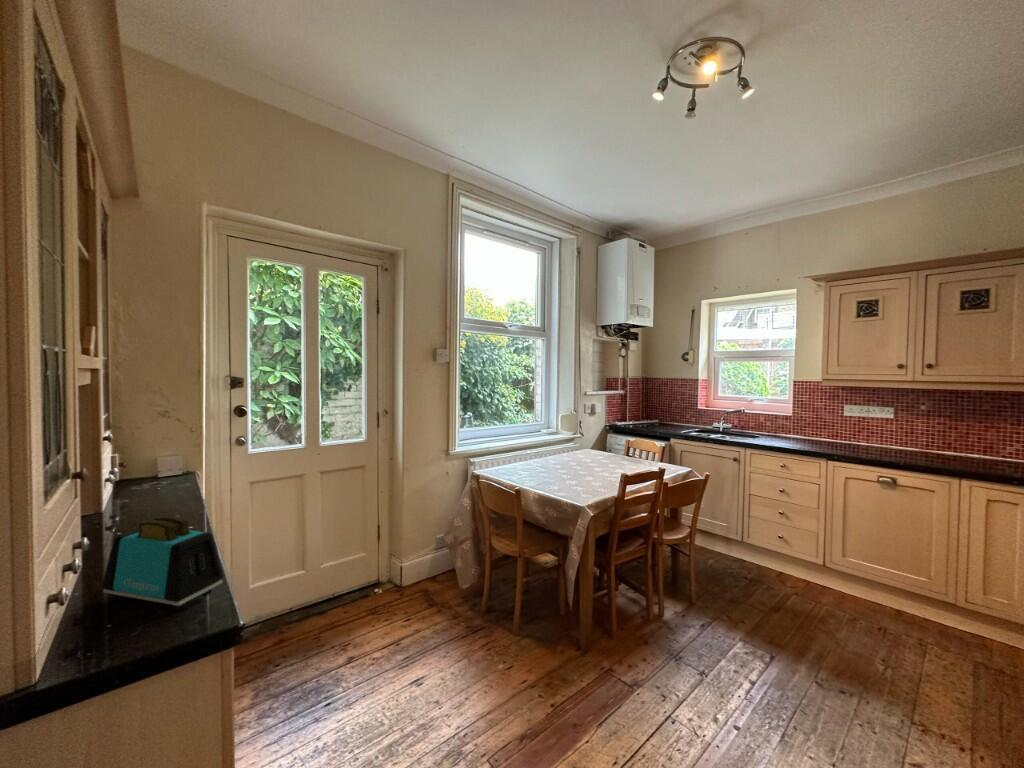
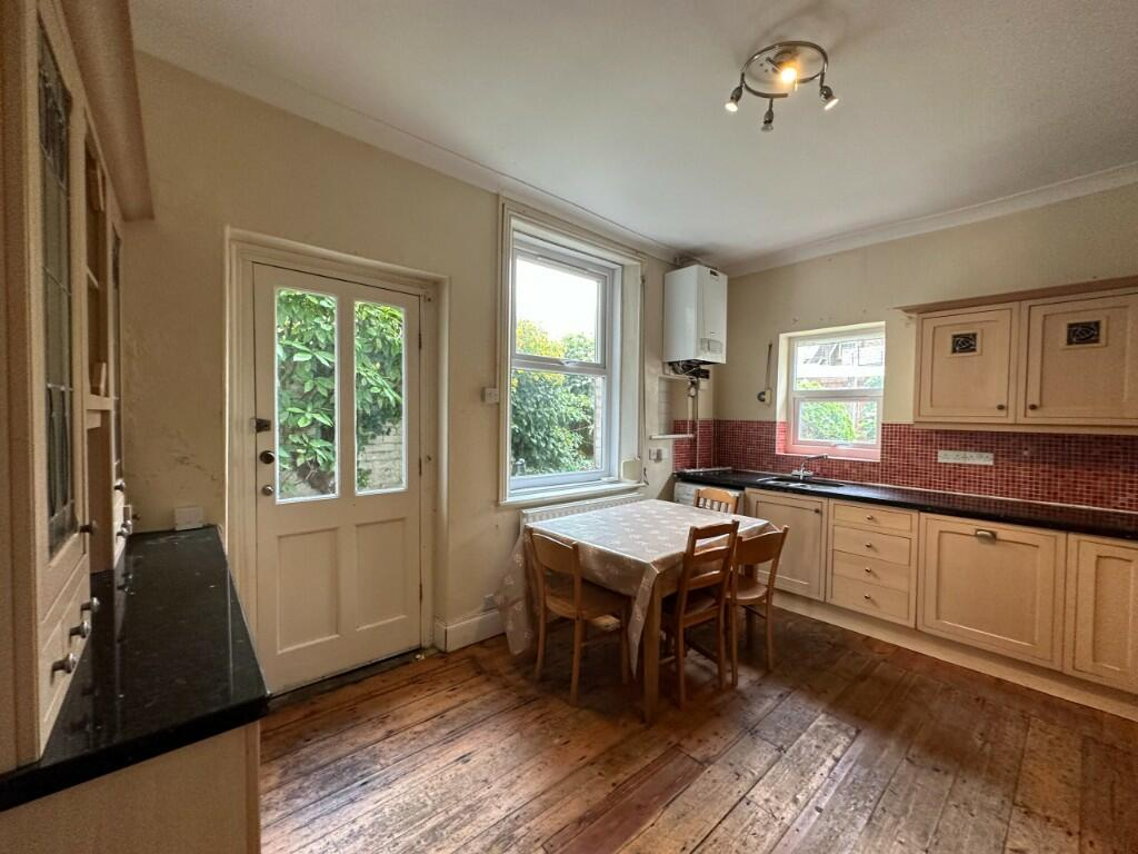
- toaster [101,515,224,612]
